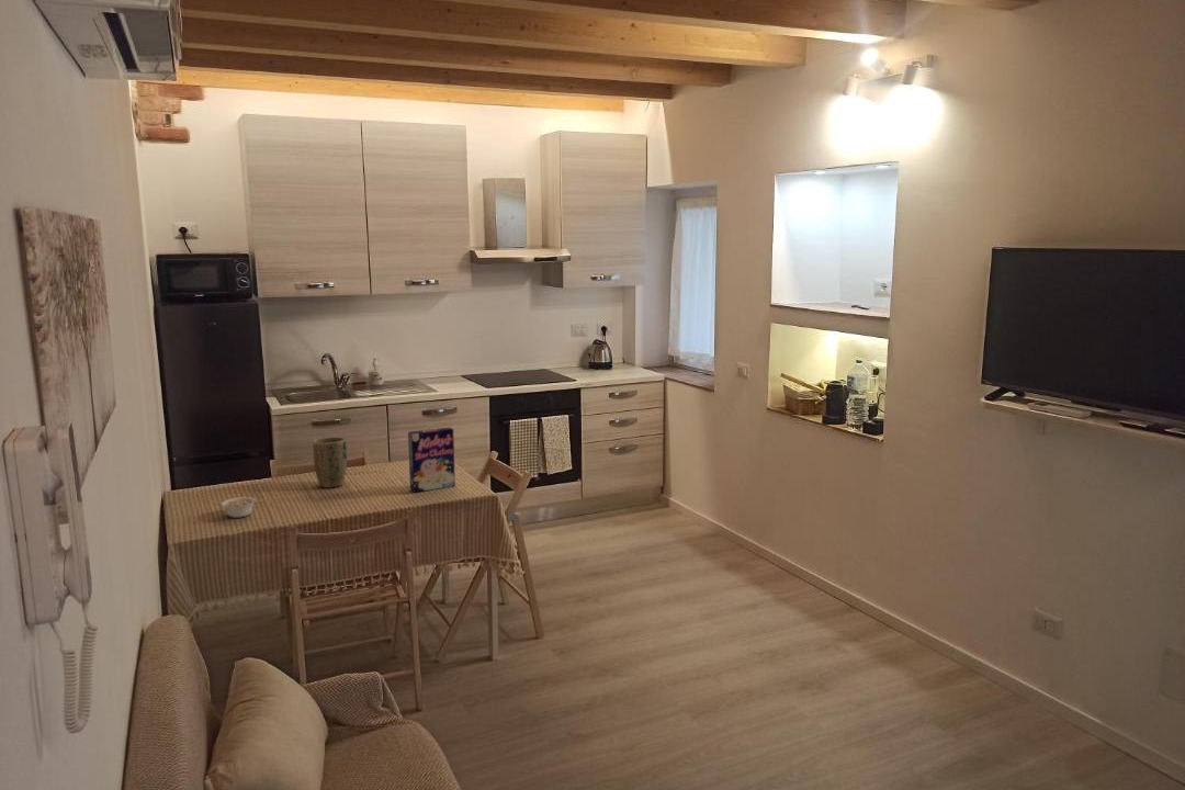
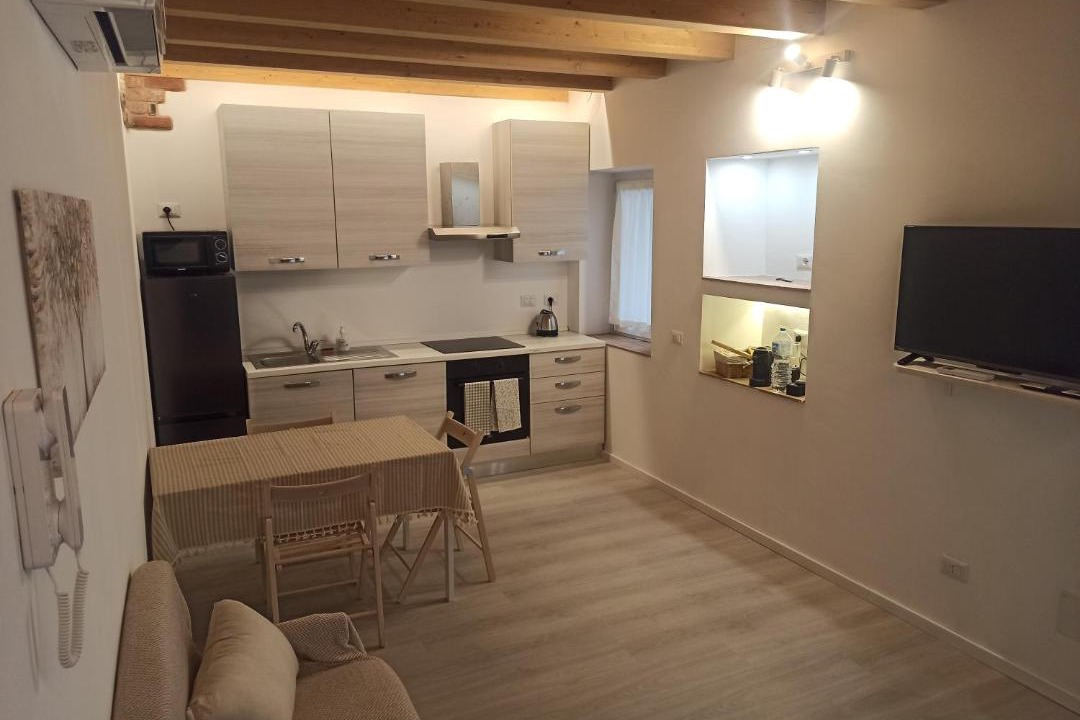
- cereal box [407,427,456,493]
- legume [221,492,257,519]
- plant pot [312,436,348,489]
